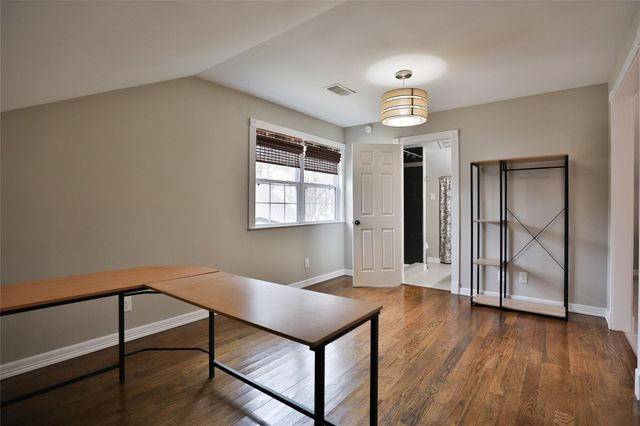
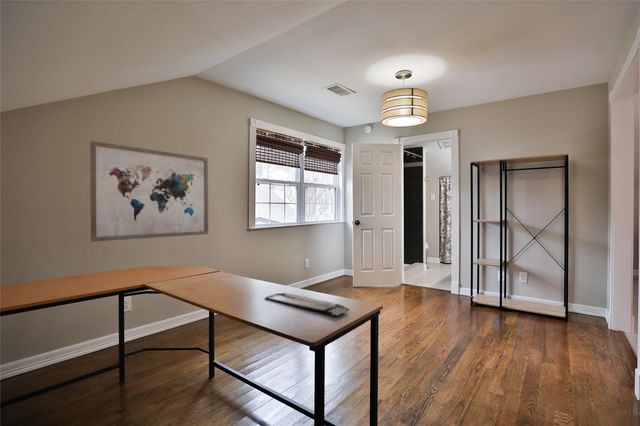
+ wall art [89,140,209,243]
+ keyboard [264,292,350,317]
